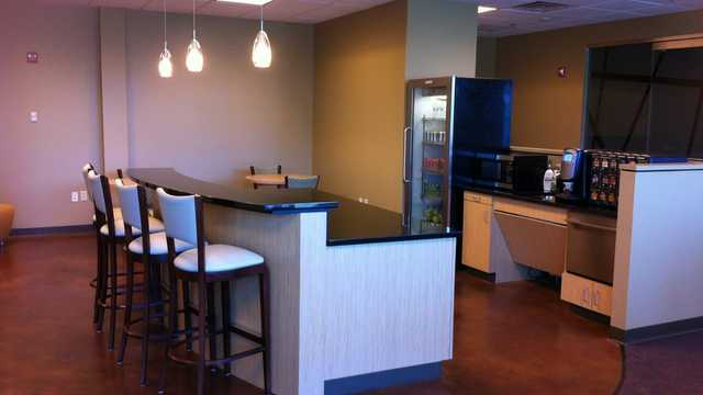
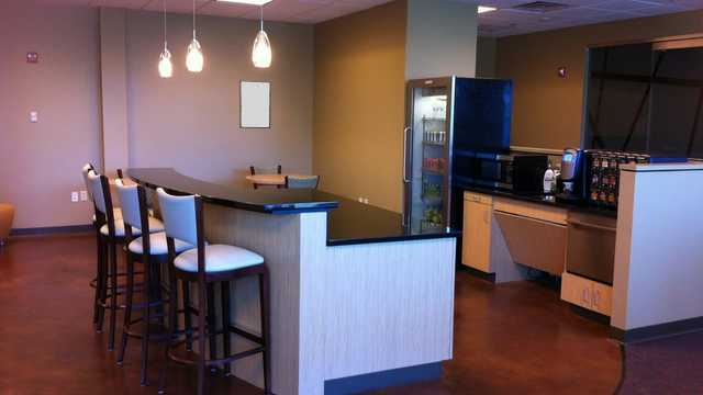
+ writing board [238,79,271,129]
